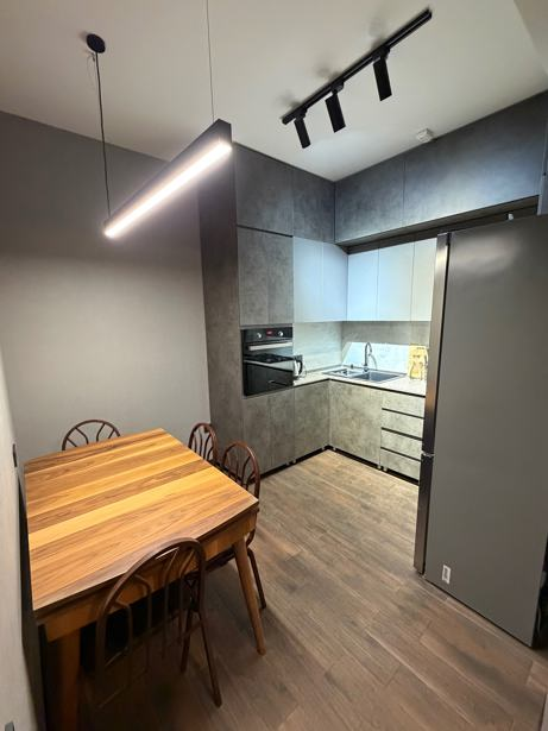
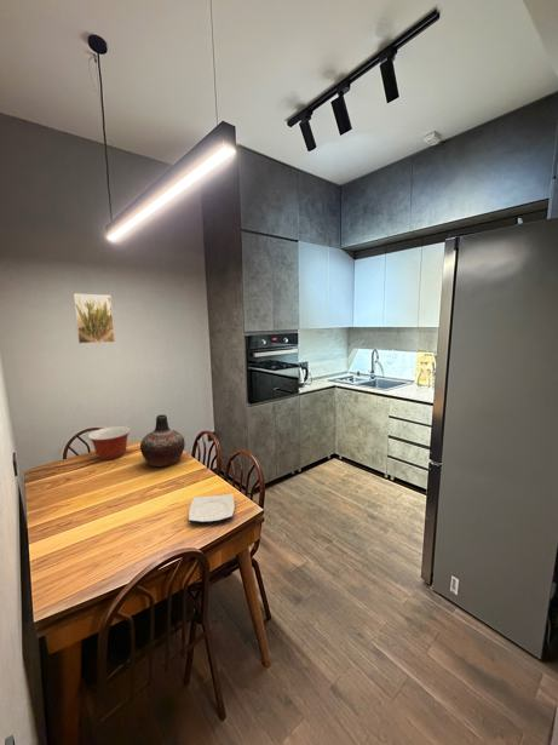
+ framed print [73,292,116,345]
+ plate [188,493,236,523]
+ mixing bowl [86,425,132,460]
+ vase [139,413,186,468]
